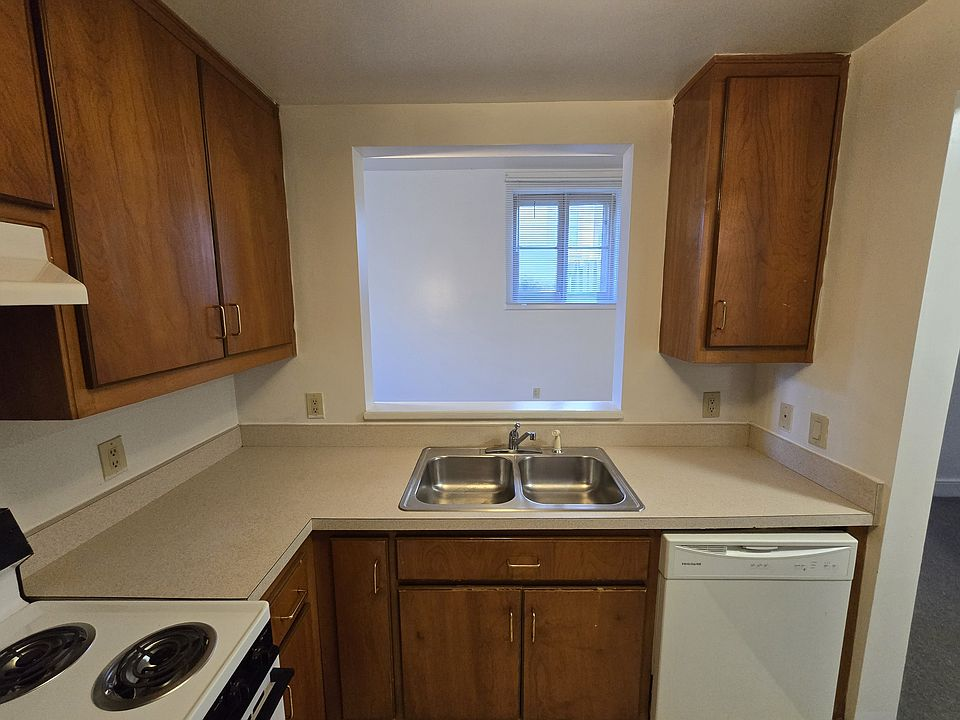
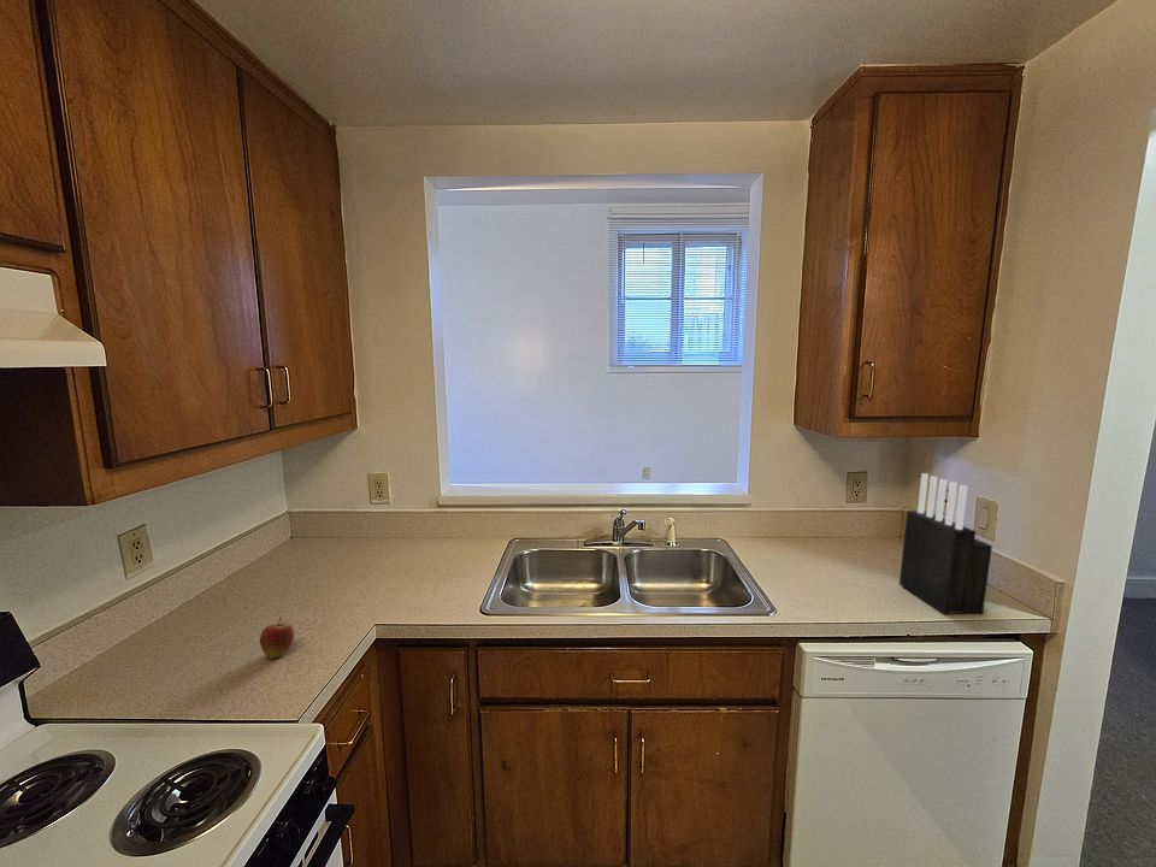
+ fruit [259,617,295,659]
+ knife block [898,472,993,615]
